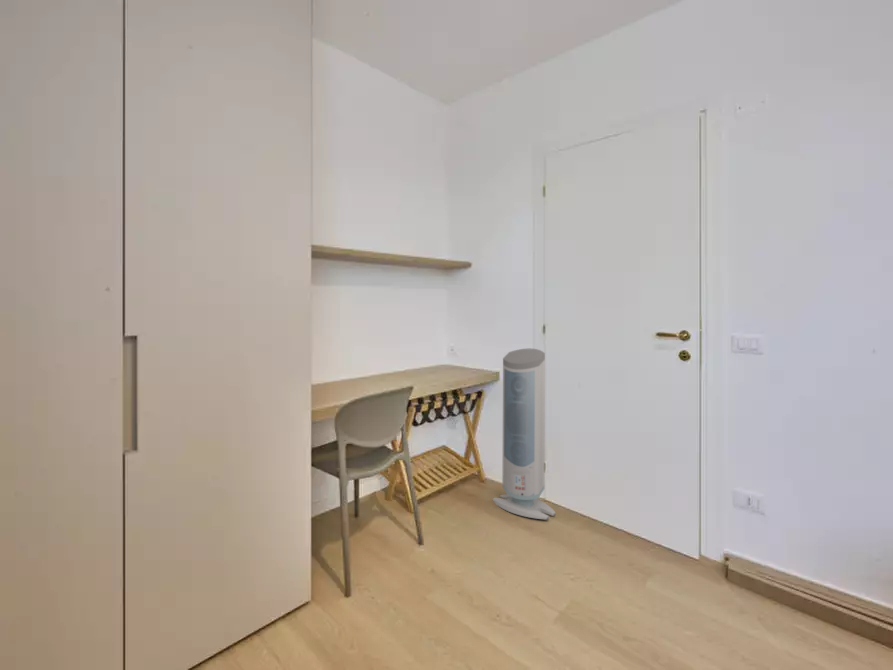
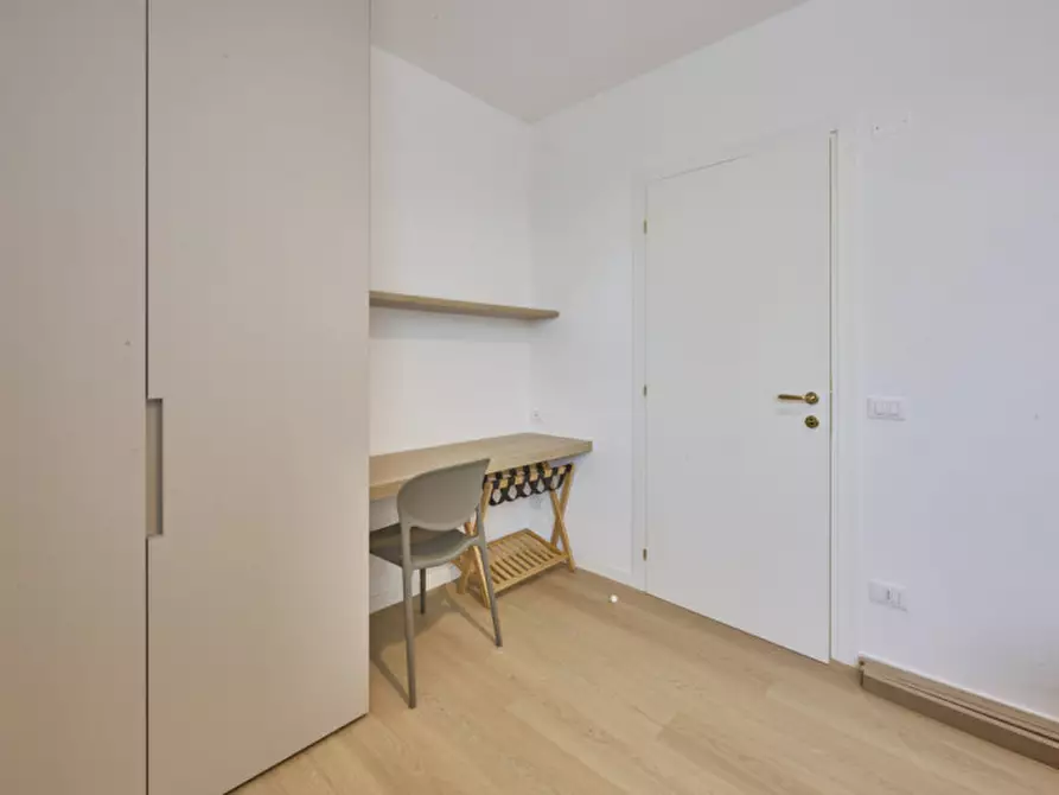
- air purifier [492,348,556,521]
